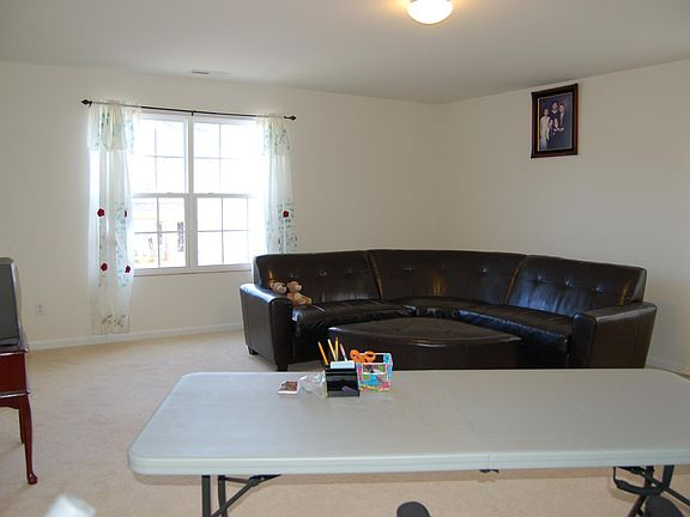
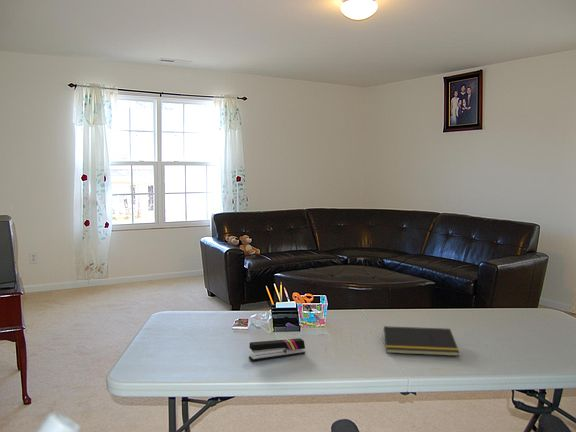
+ stapler [248,337,306,362]
+ notepad [381,325,460,357]
